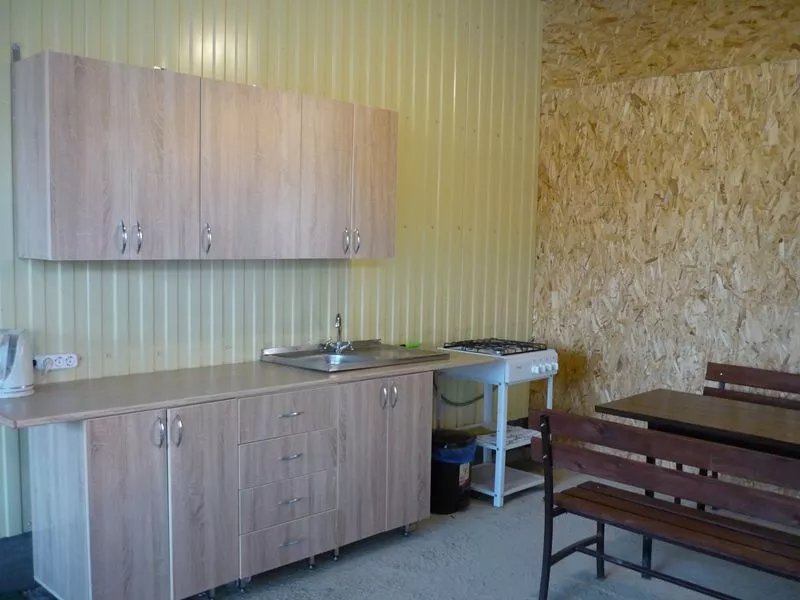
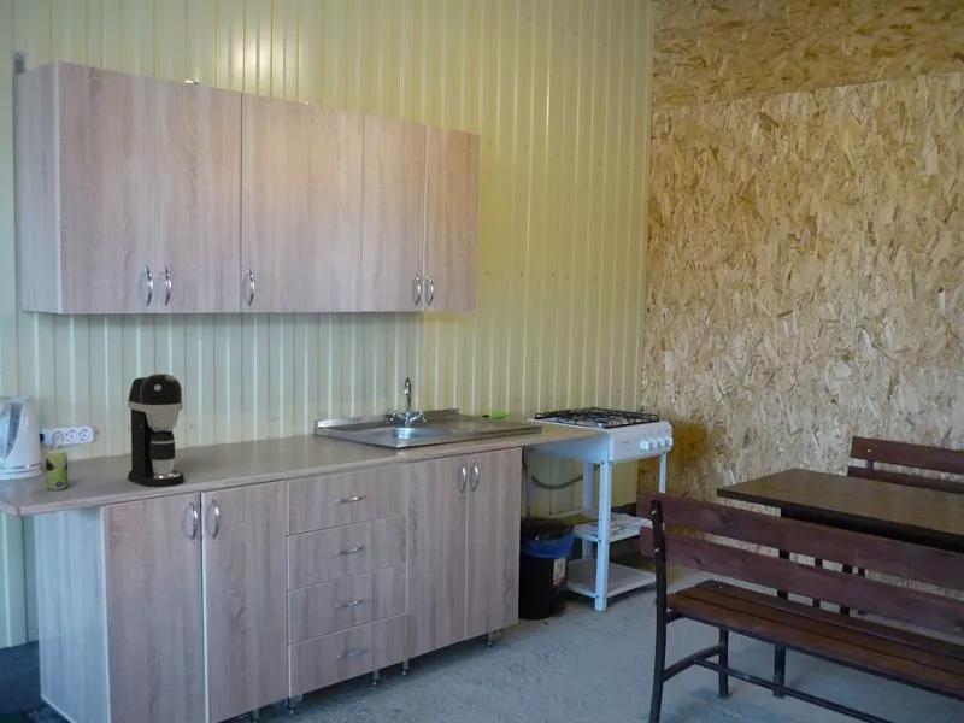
+ beverage can [45,449,69,492]
+ coffee maker [127,372,186,488]
